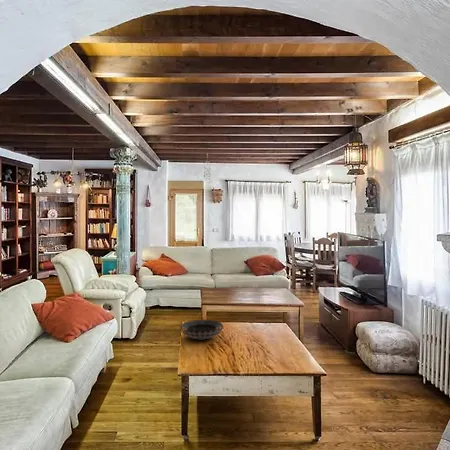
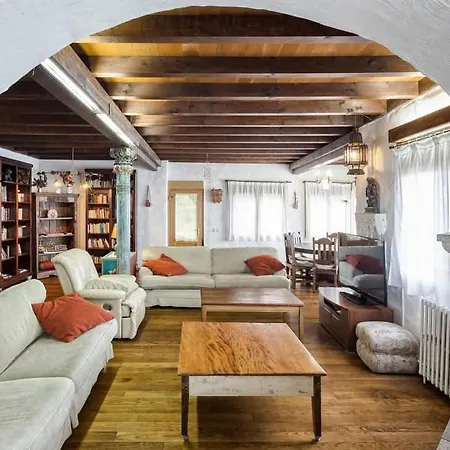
- decorative bowl [179,319,225,340]
